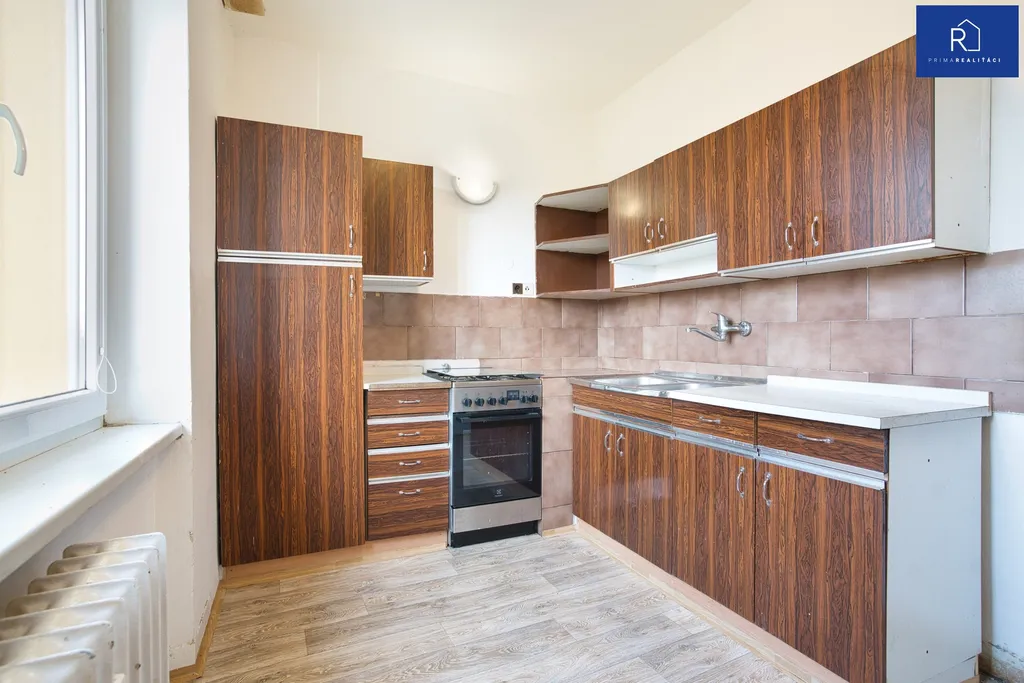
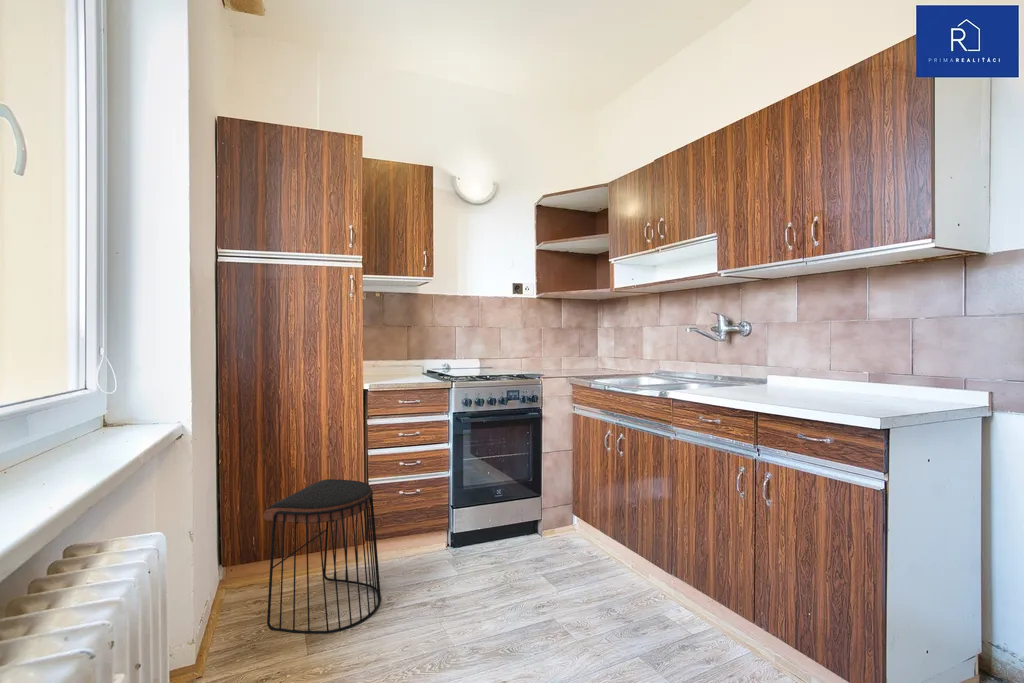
+ stool [262,478,382,635]
